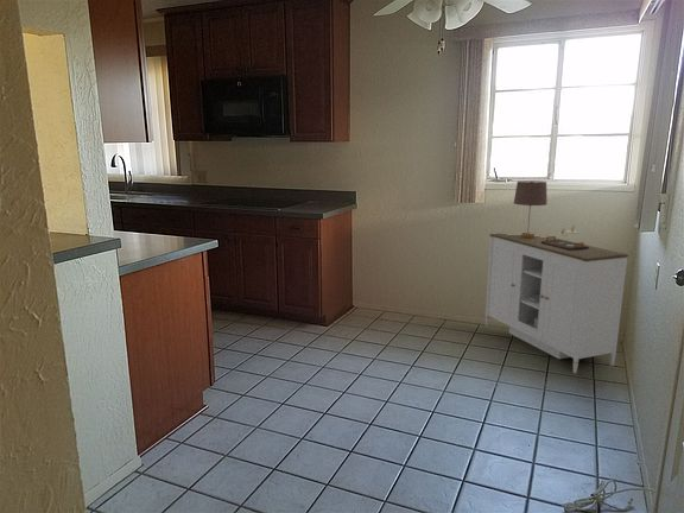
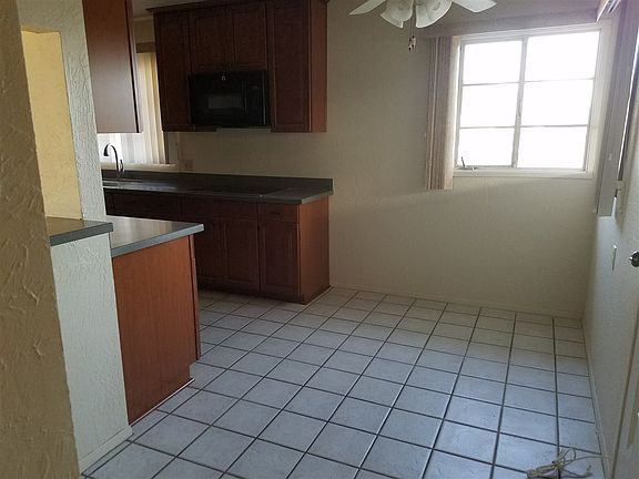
- cabinet [484,179,629,375]
